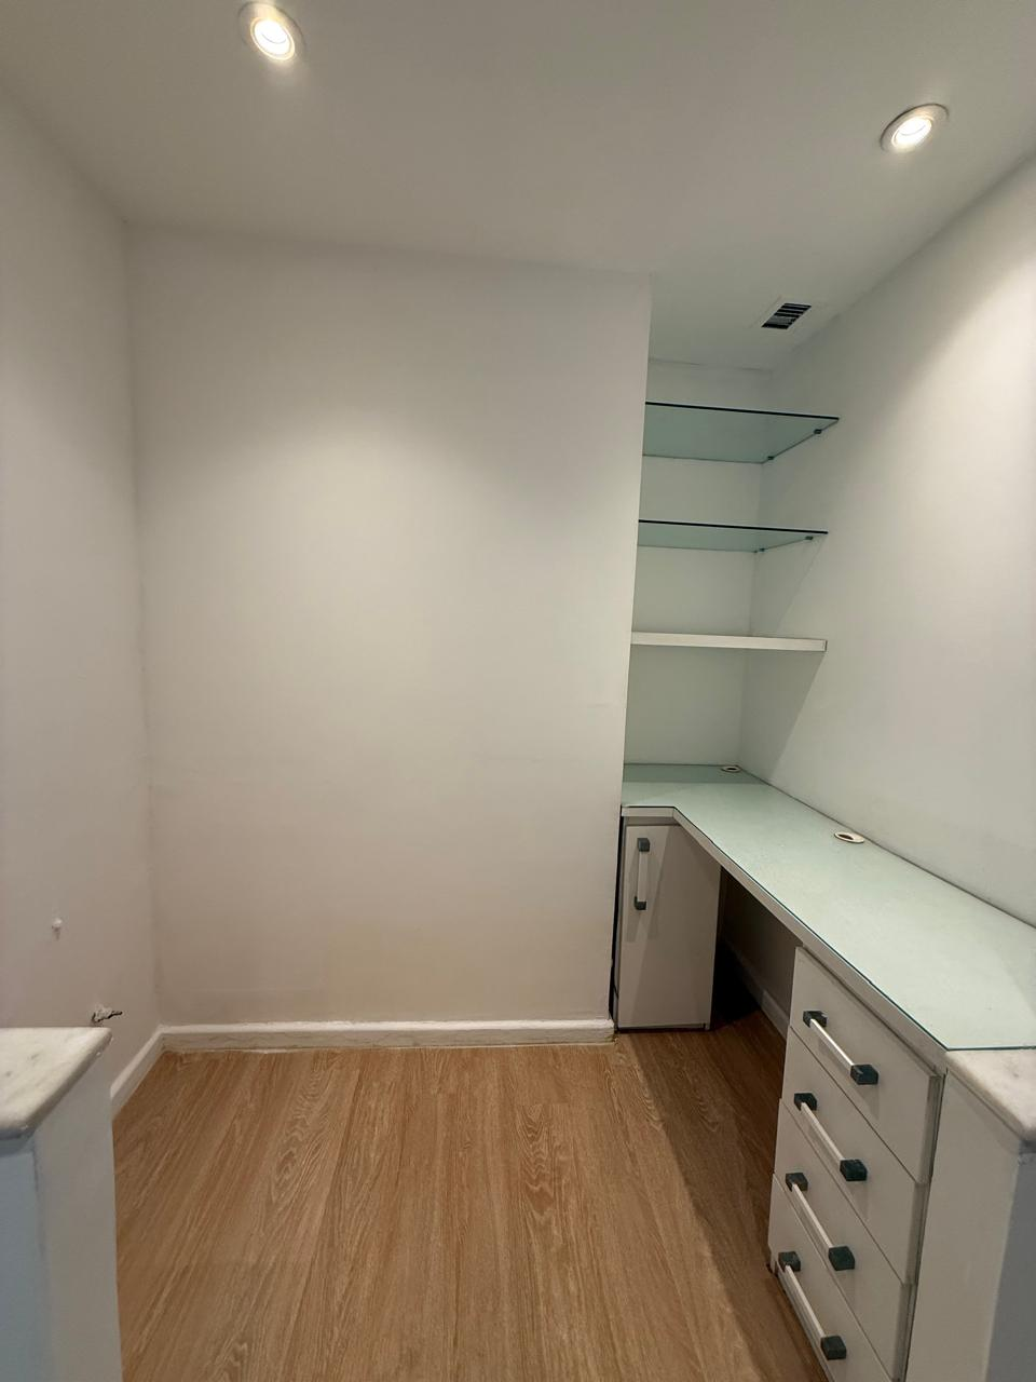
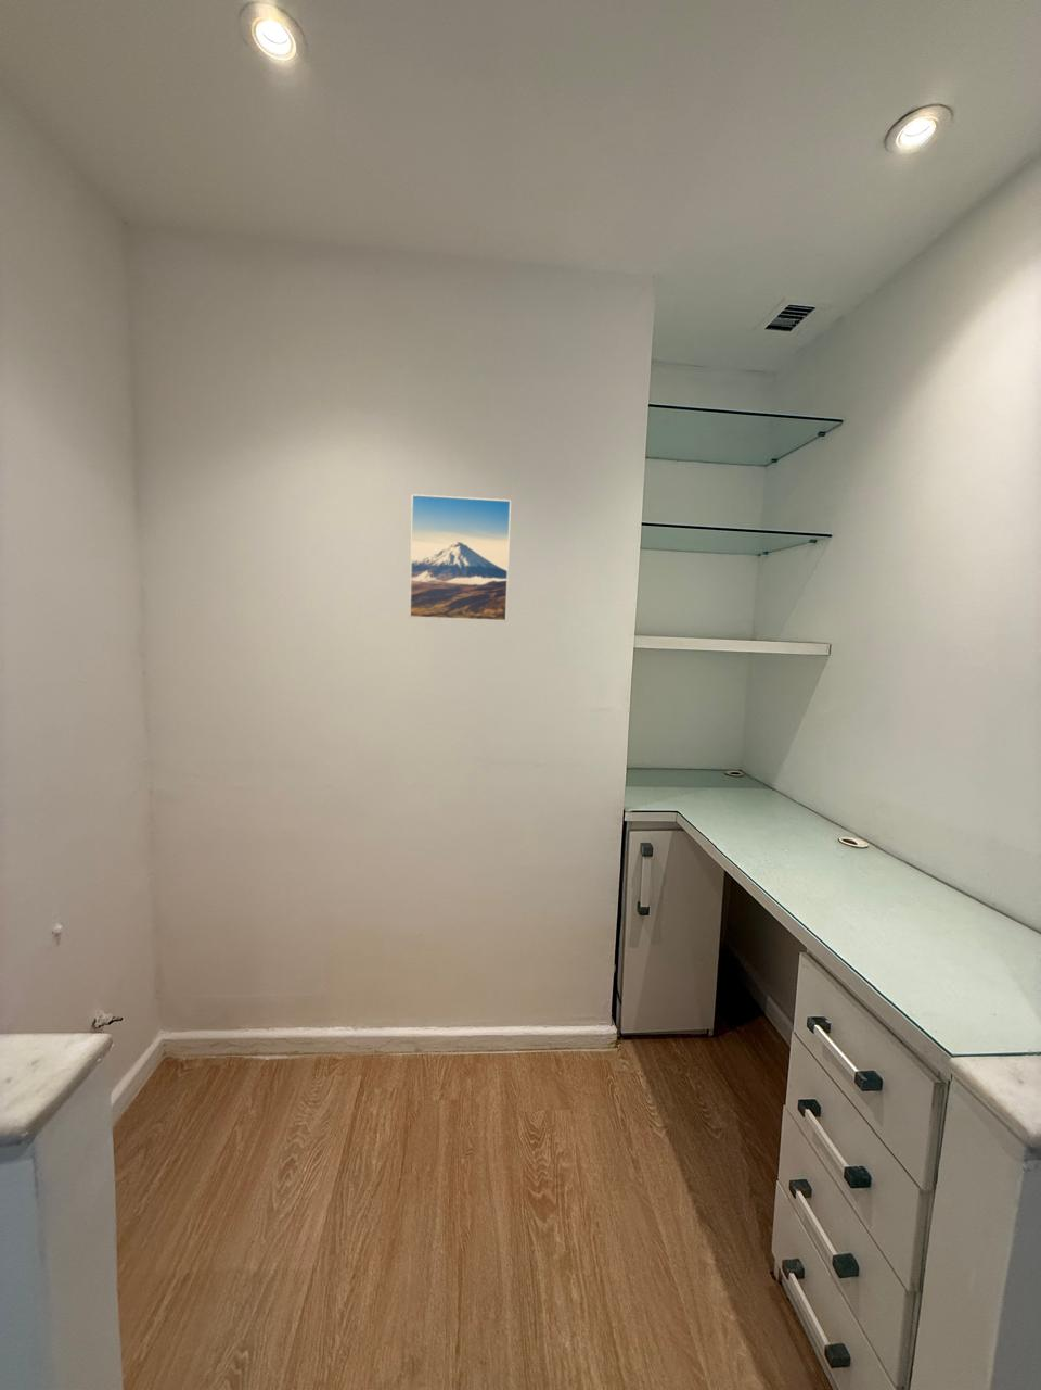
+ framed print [408,493,512,623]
